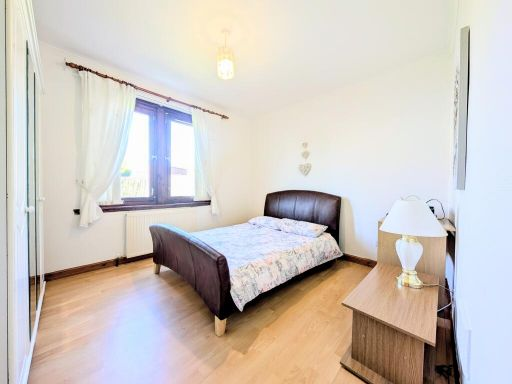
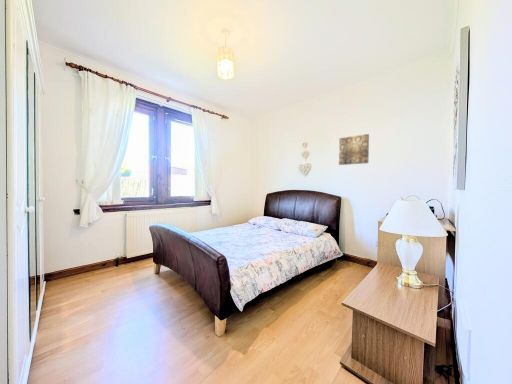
+ wall art [338,133,370,166]
